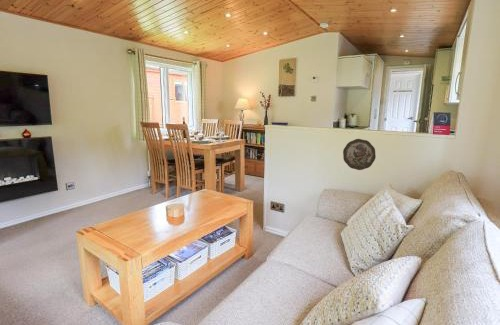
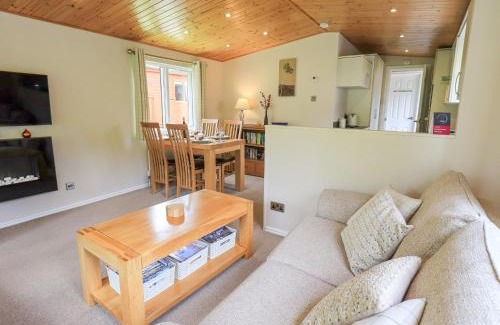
- decorative plate [342,138,377,171]
